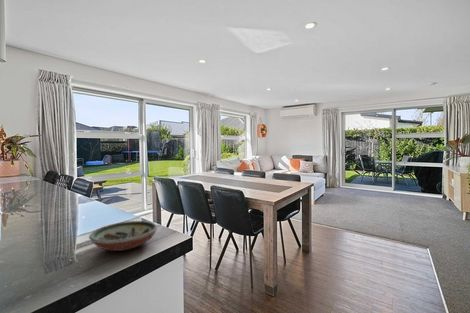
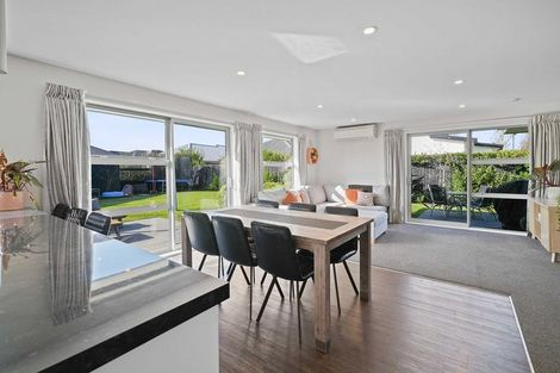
- decorative bowl [88,220,158,252]
